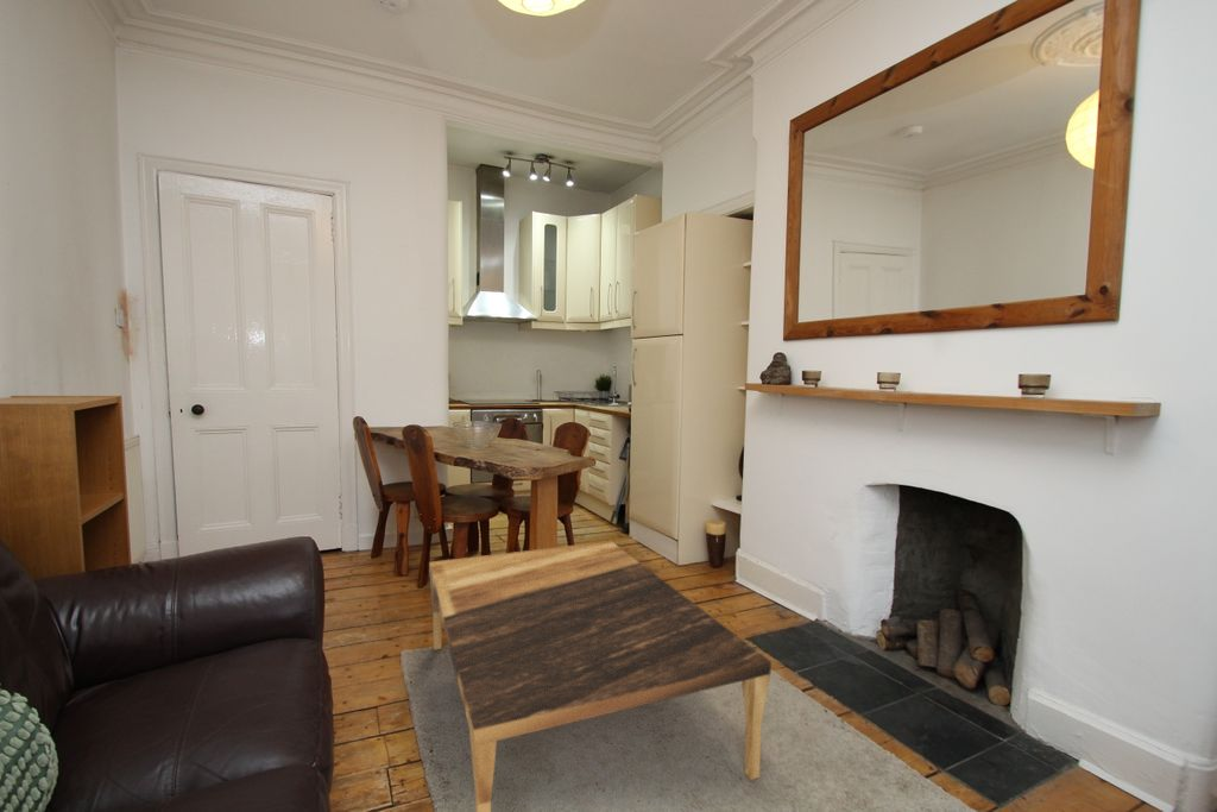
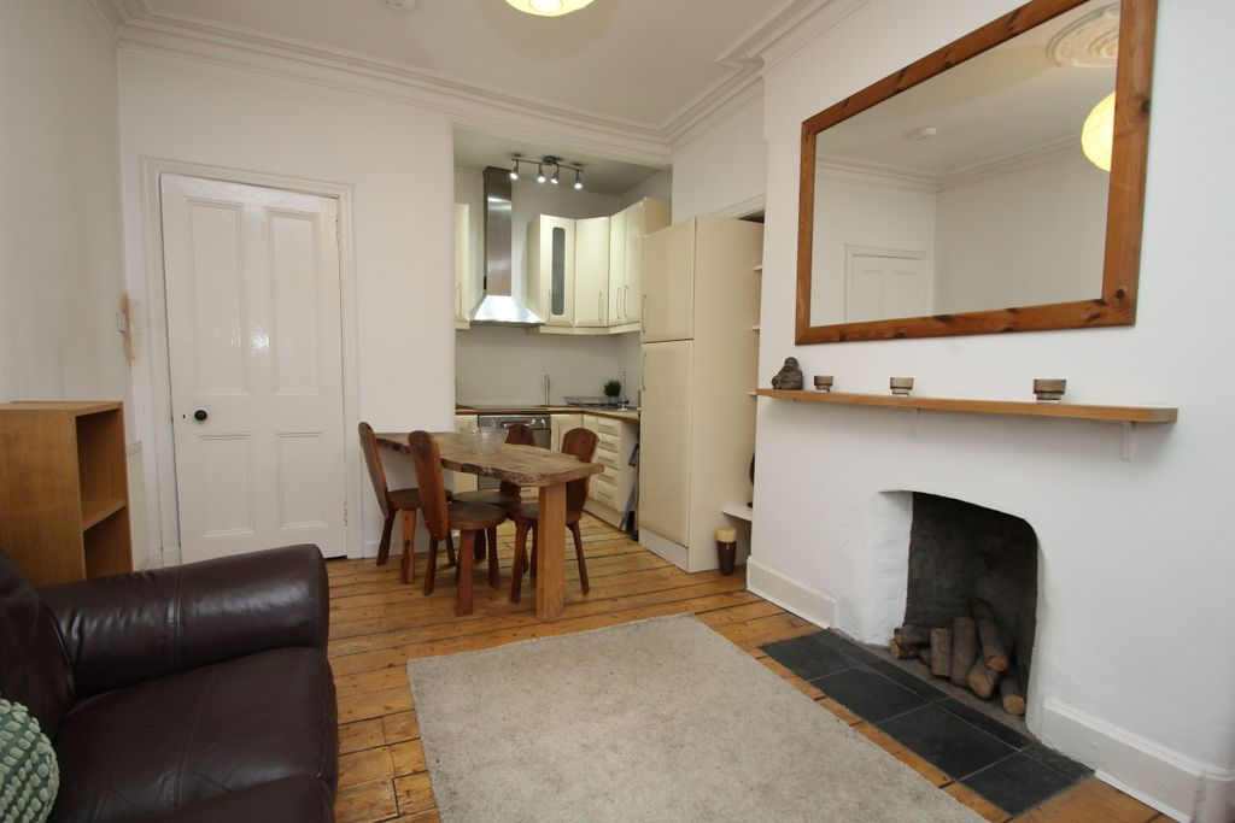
- coffee table [428,540,773,812]
